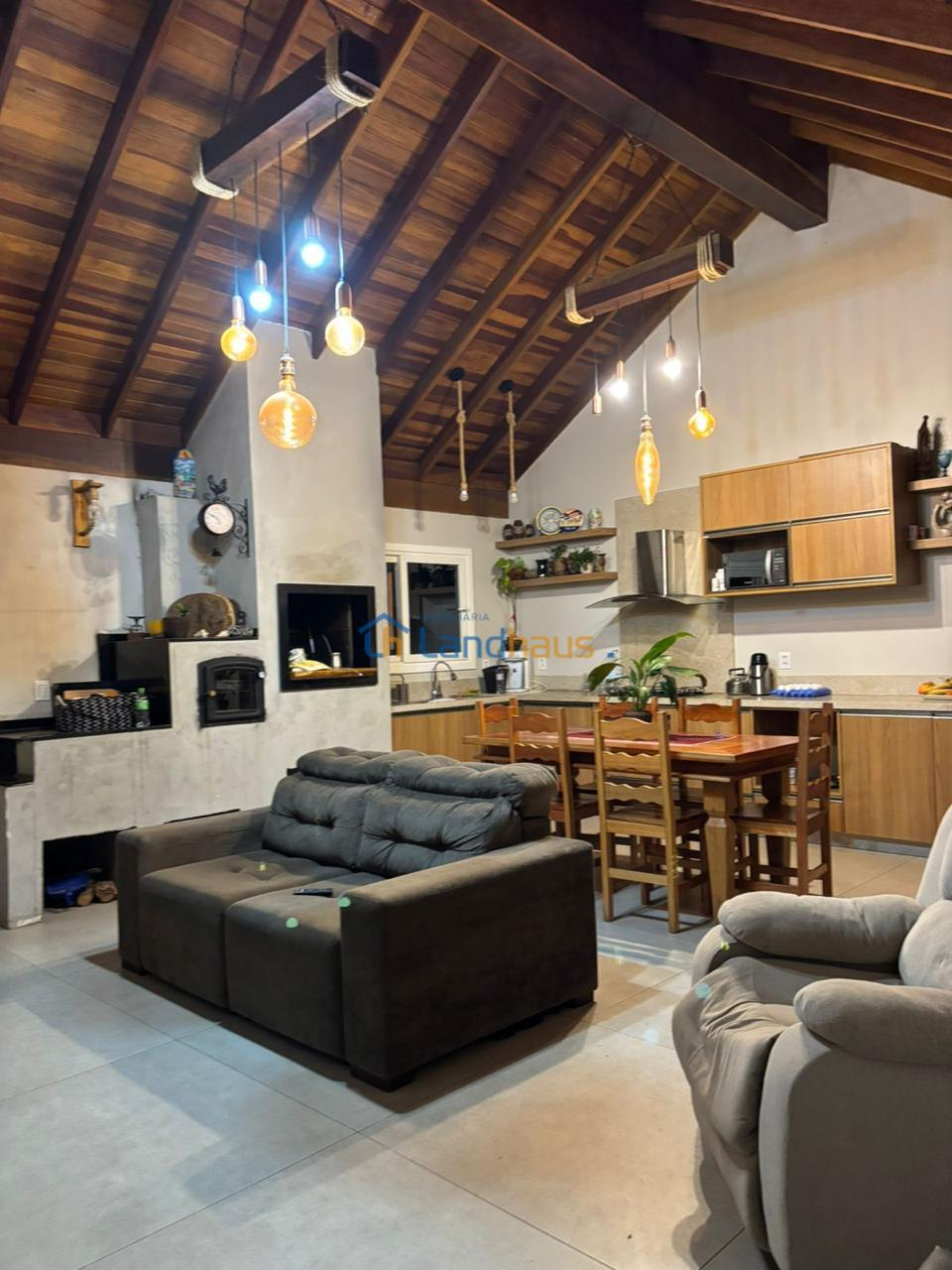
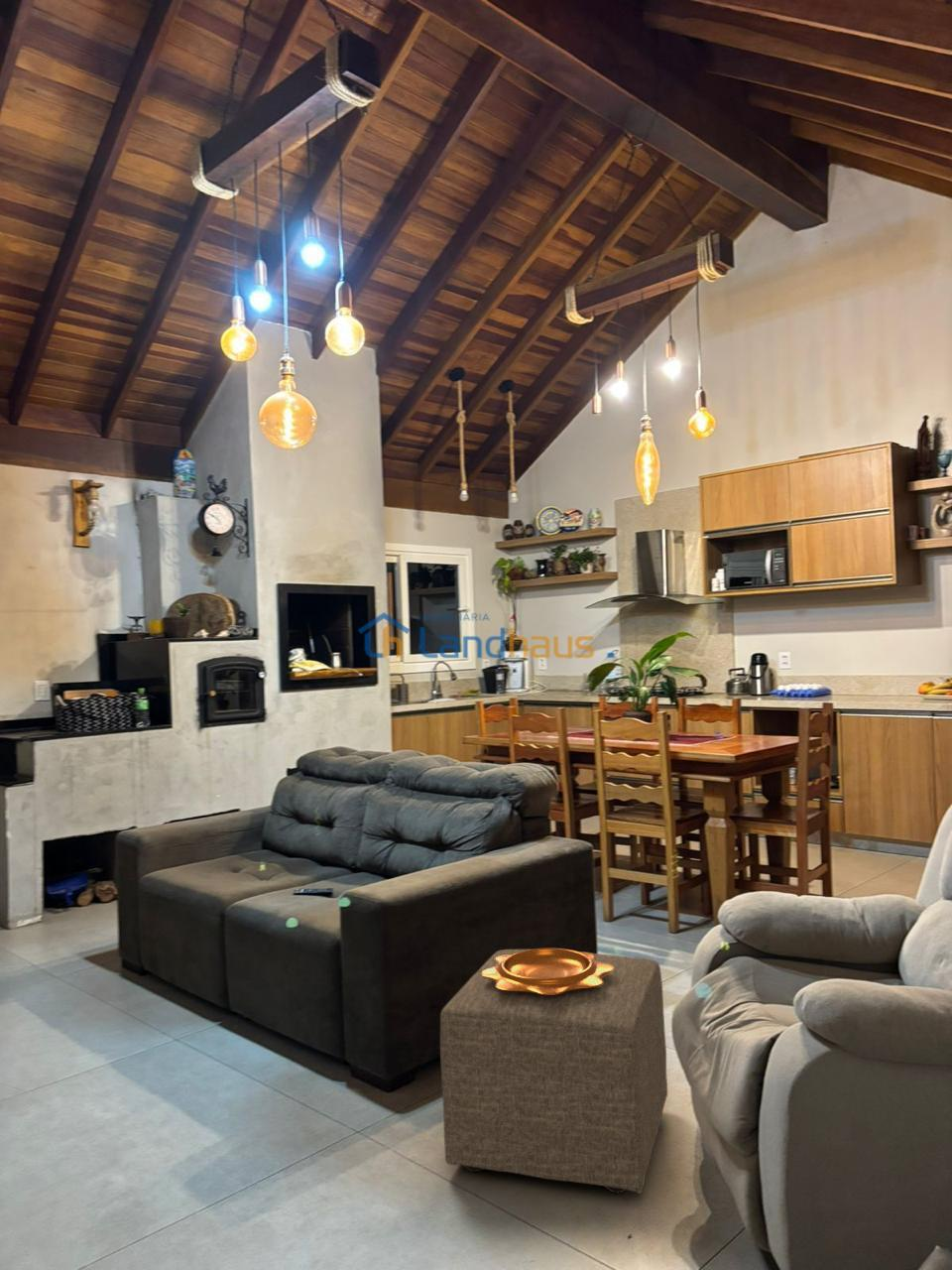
+ decorative bowl [480,948,615,995]
+ ottoman [439,949,668,1195]
